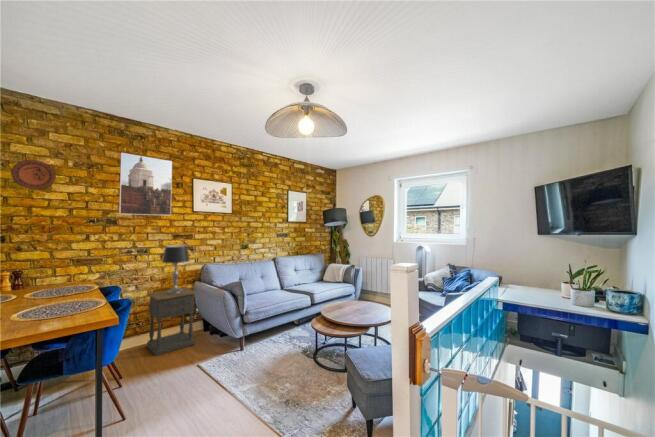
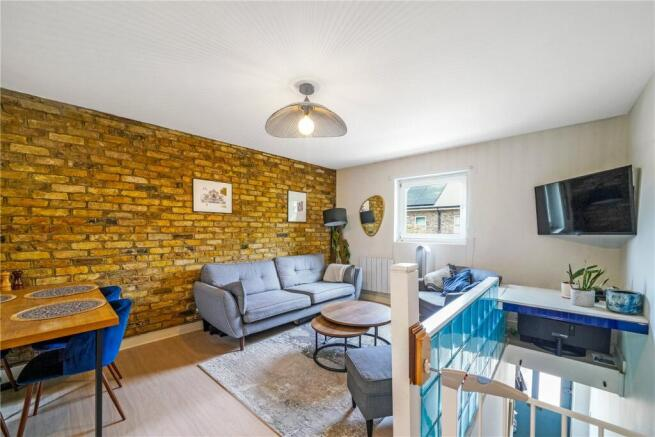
- table lamp [161,244,190,295]
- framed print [118,152,173,217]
- decorative plate [10,159,57,190]
- nightstand [146,286,197,357]
